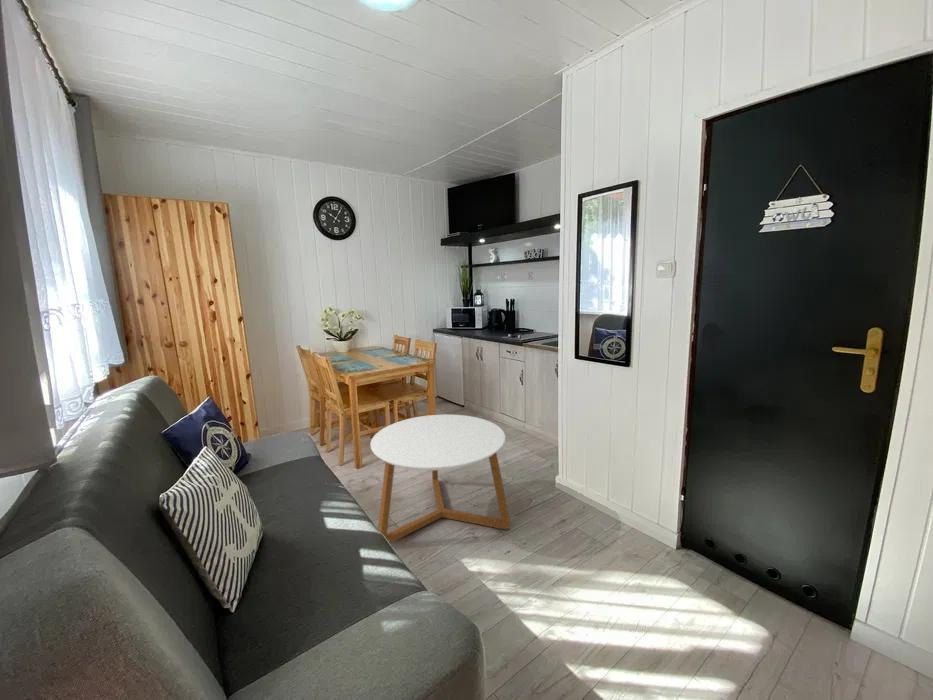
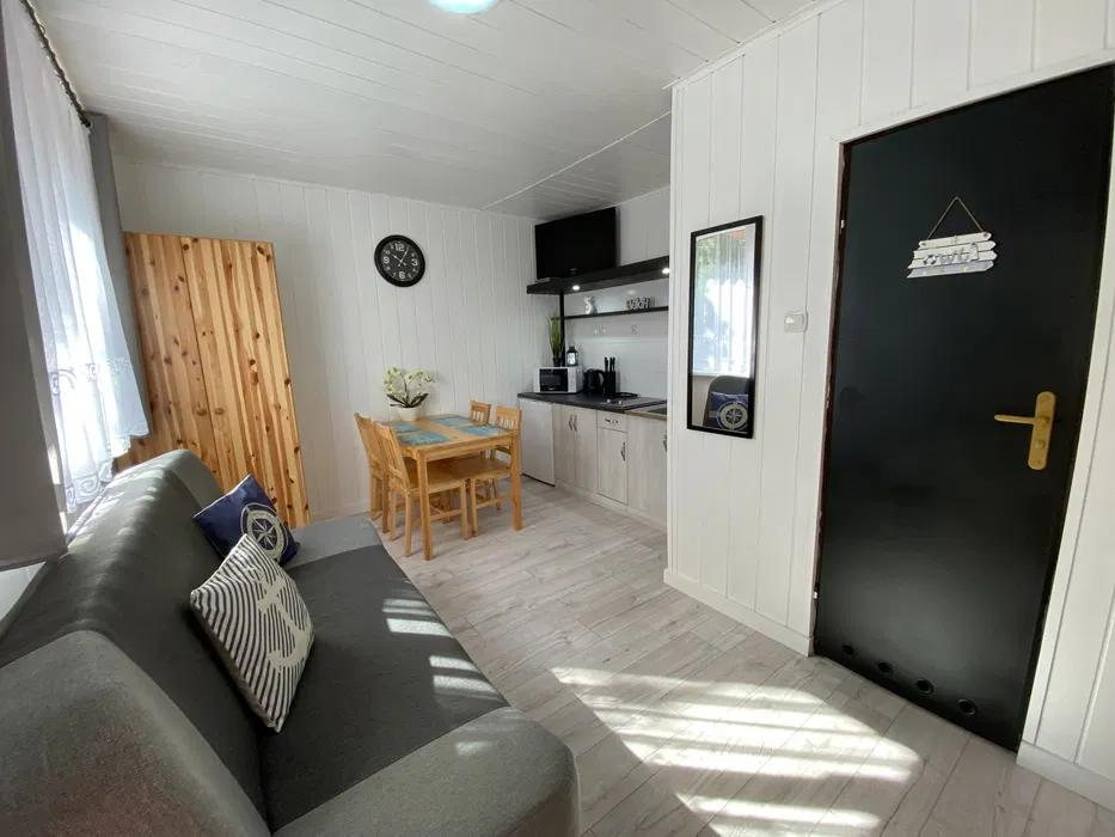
- coffee table [370,414,511,544]
